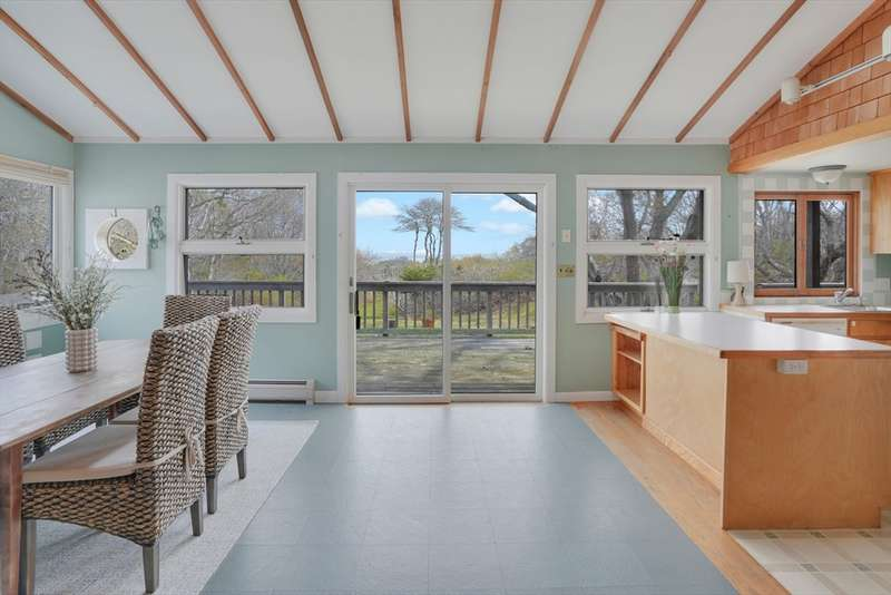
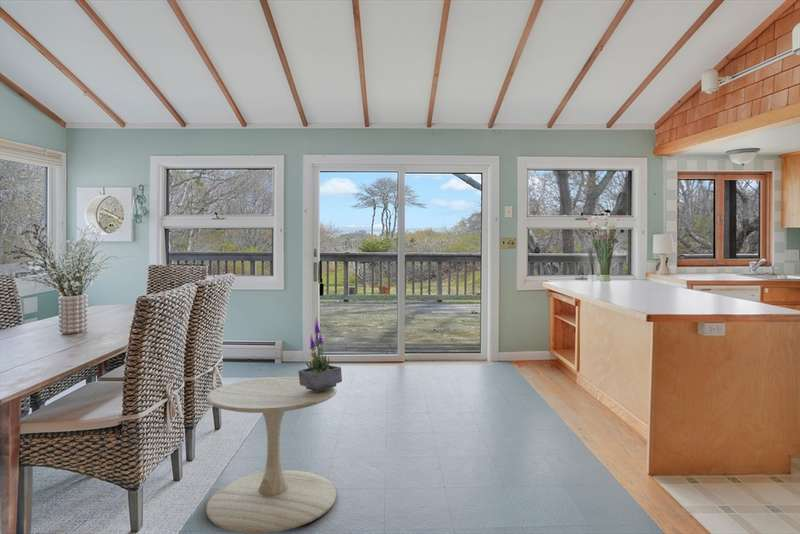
+ side table [205,376,338,534]
+ potted plant [298,315,343,391]
